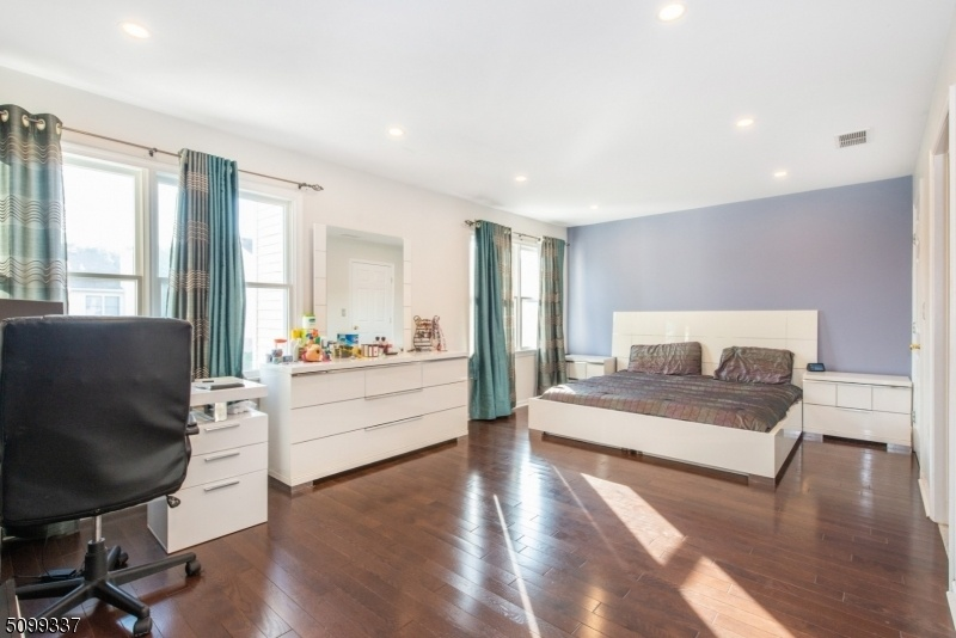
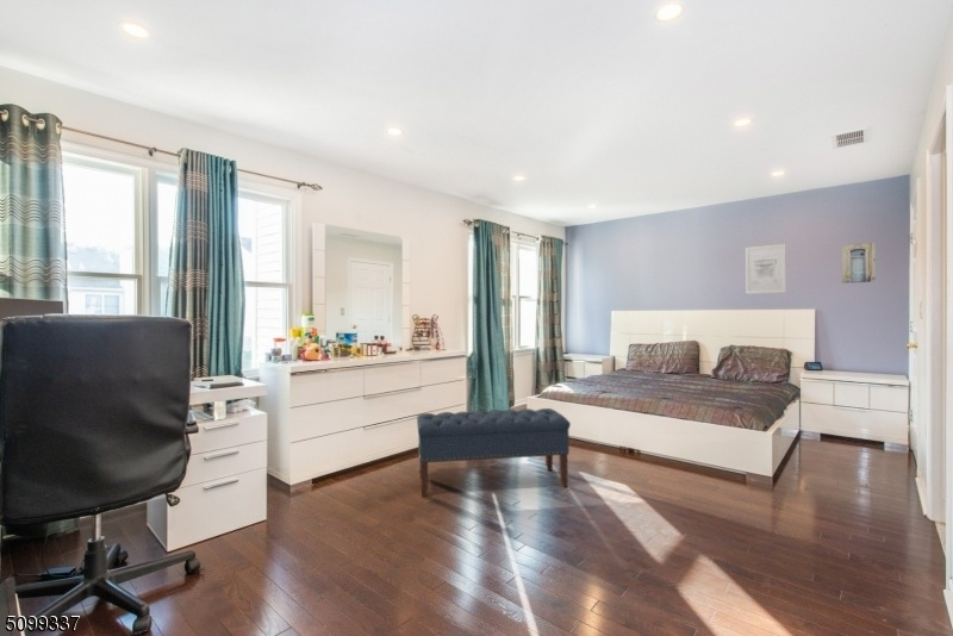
+ wall art [745,243,787,295]
+ wall art [841,242,877,285]
+ bench [416,407,572,498]
